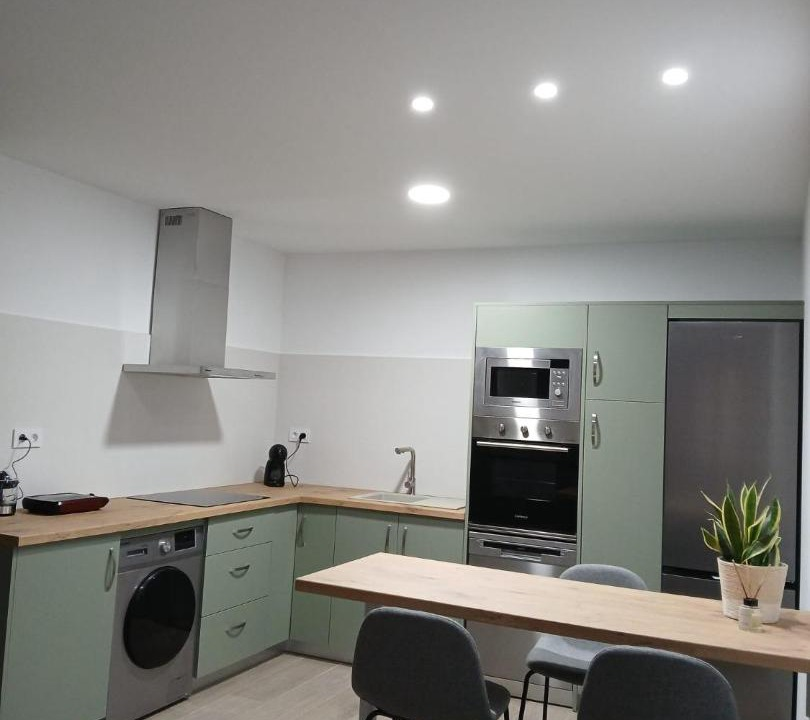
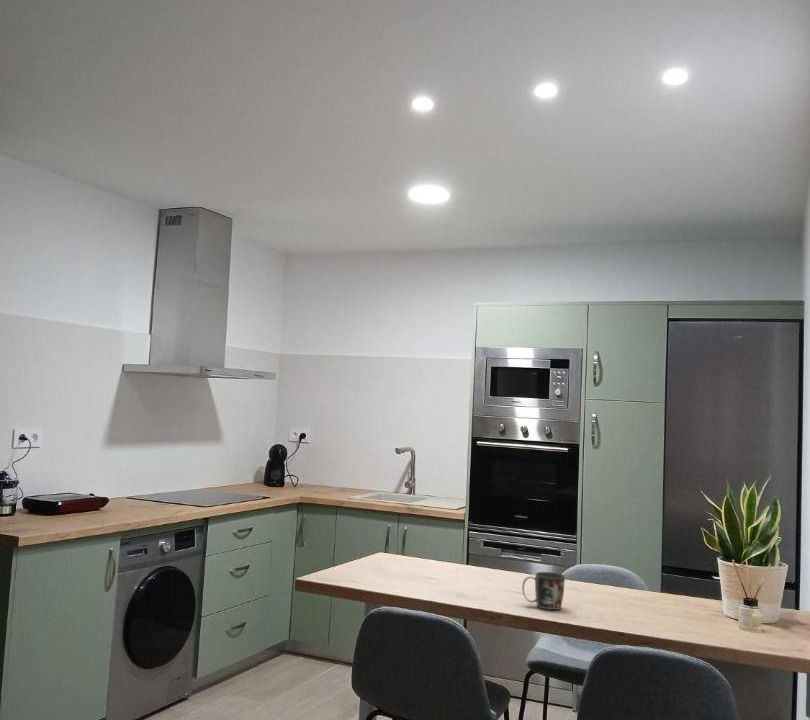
+ mug [521,571,566,611]
